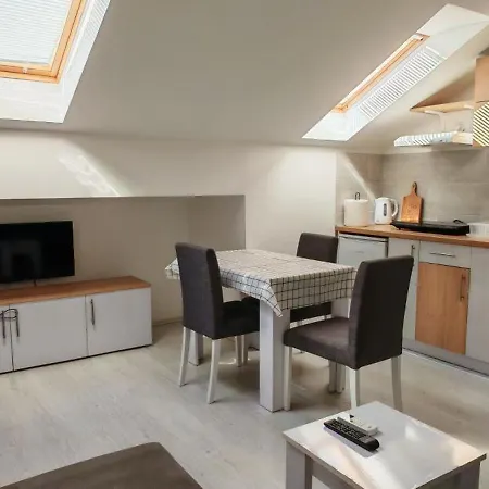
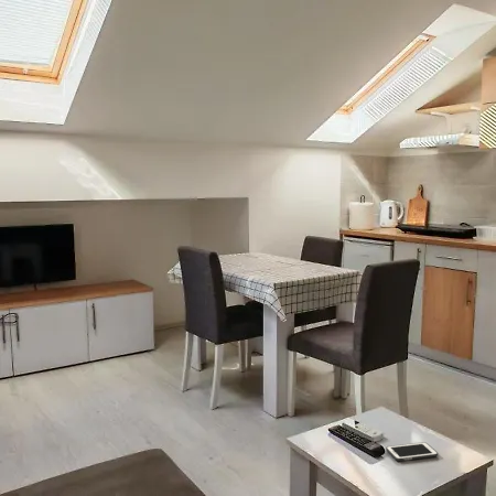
+ cell phone [385,441,439,462]
